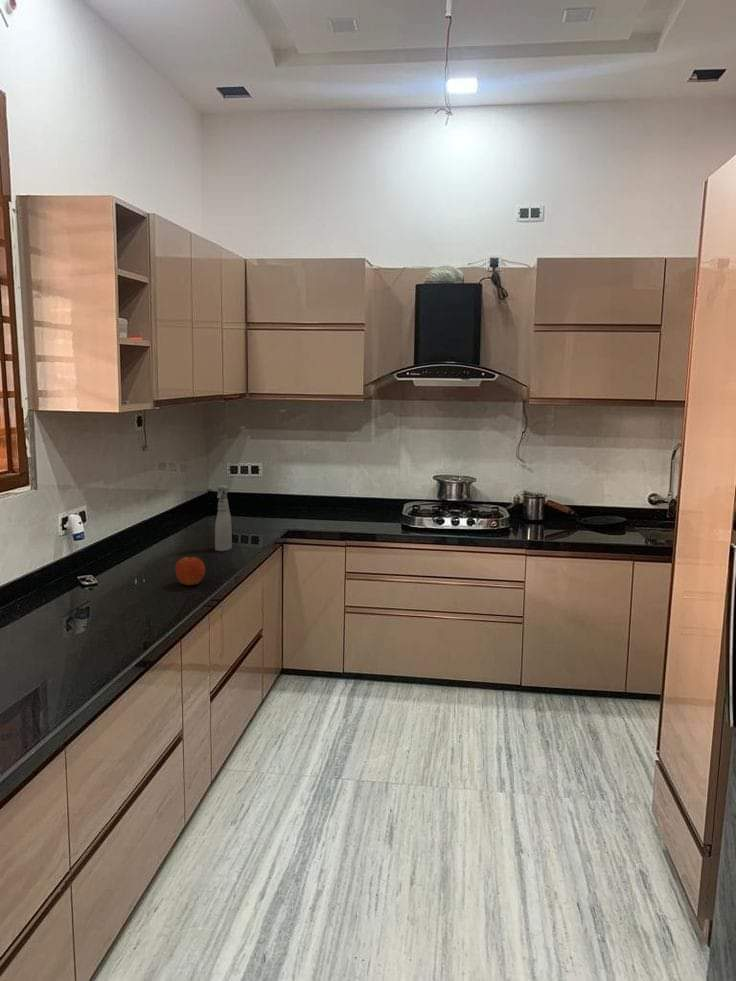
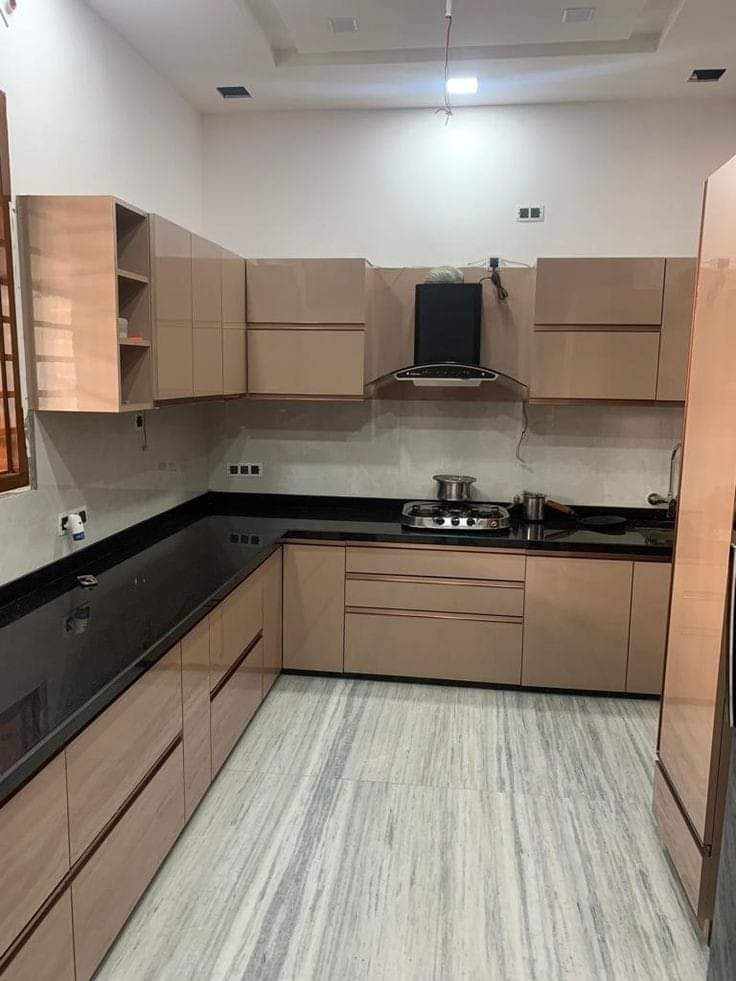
- fruit [174,556,206,586]
- spray bottle [214,484,233,552]
